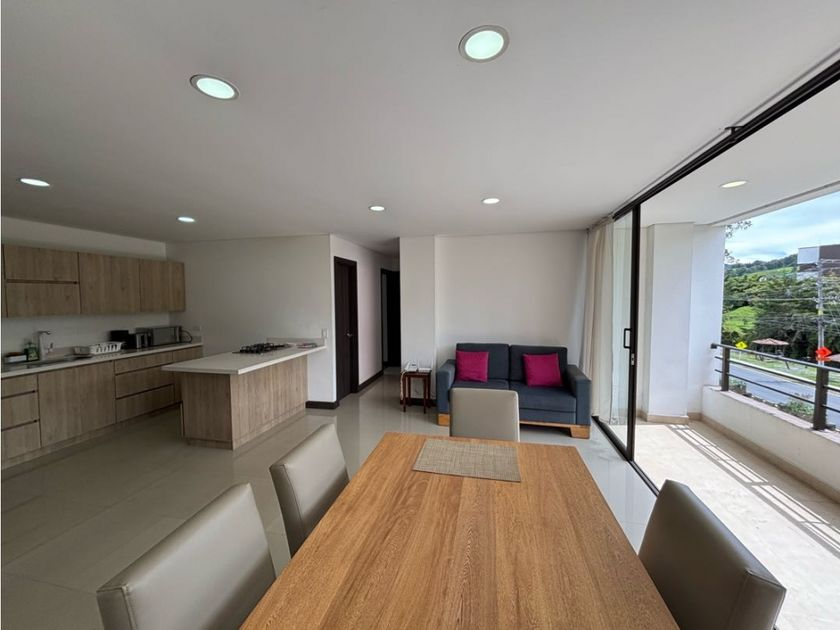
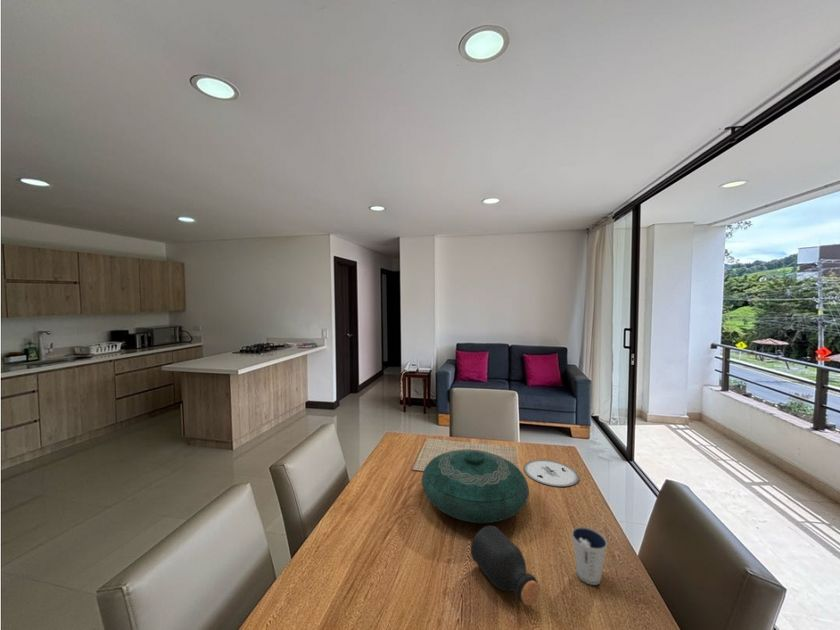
+ dixie cup [571,526,608,586]
+ bottle [470,525,541,606]
+ decorative bowl [420,448,530,524]
+ plate [523,459,580,488]
